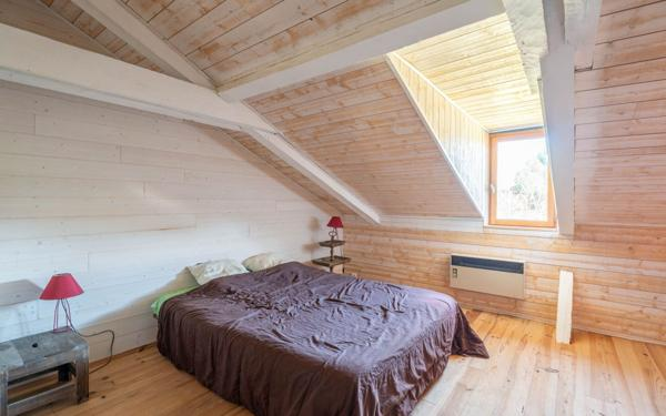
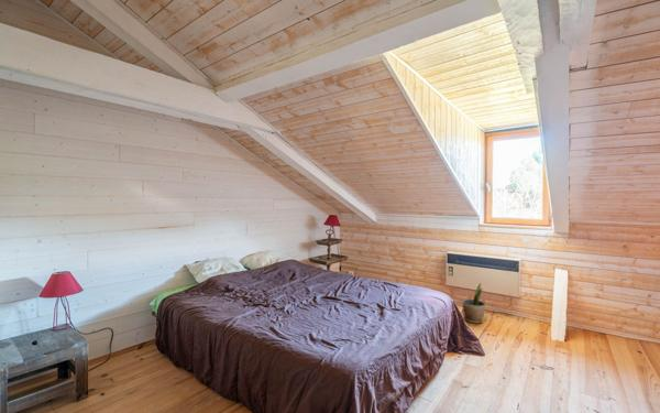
+ potted plant [462,281,486,324]
